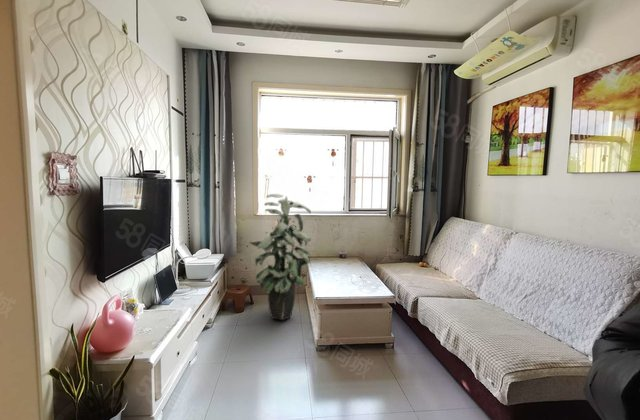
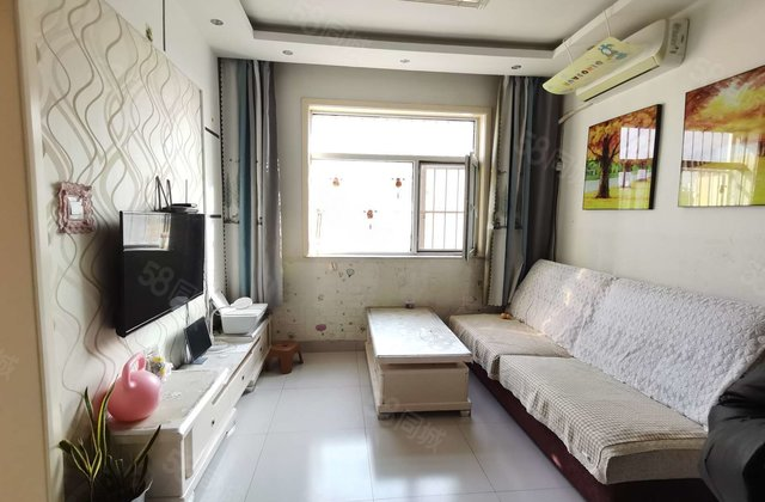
- indoor plant [248,193,312,321]
